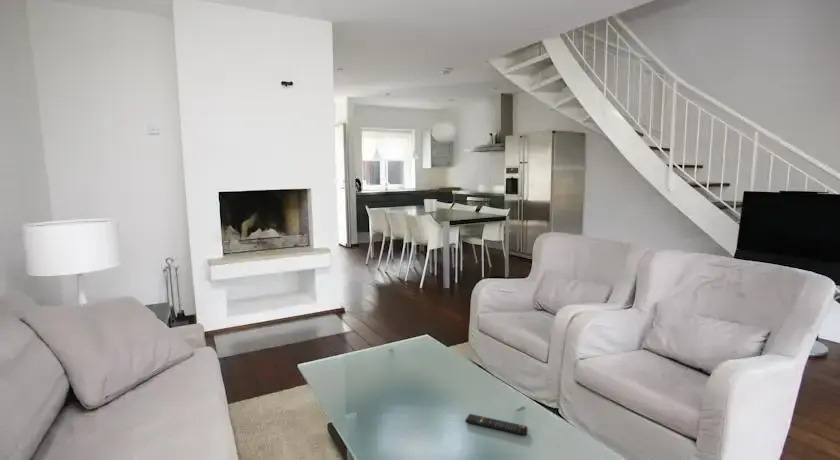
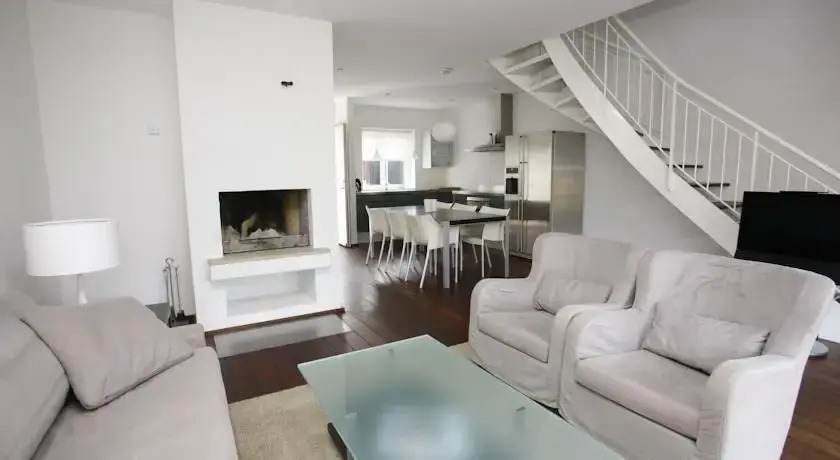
- remote control [465,413,528,436]
